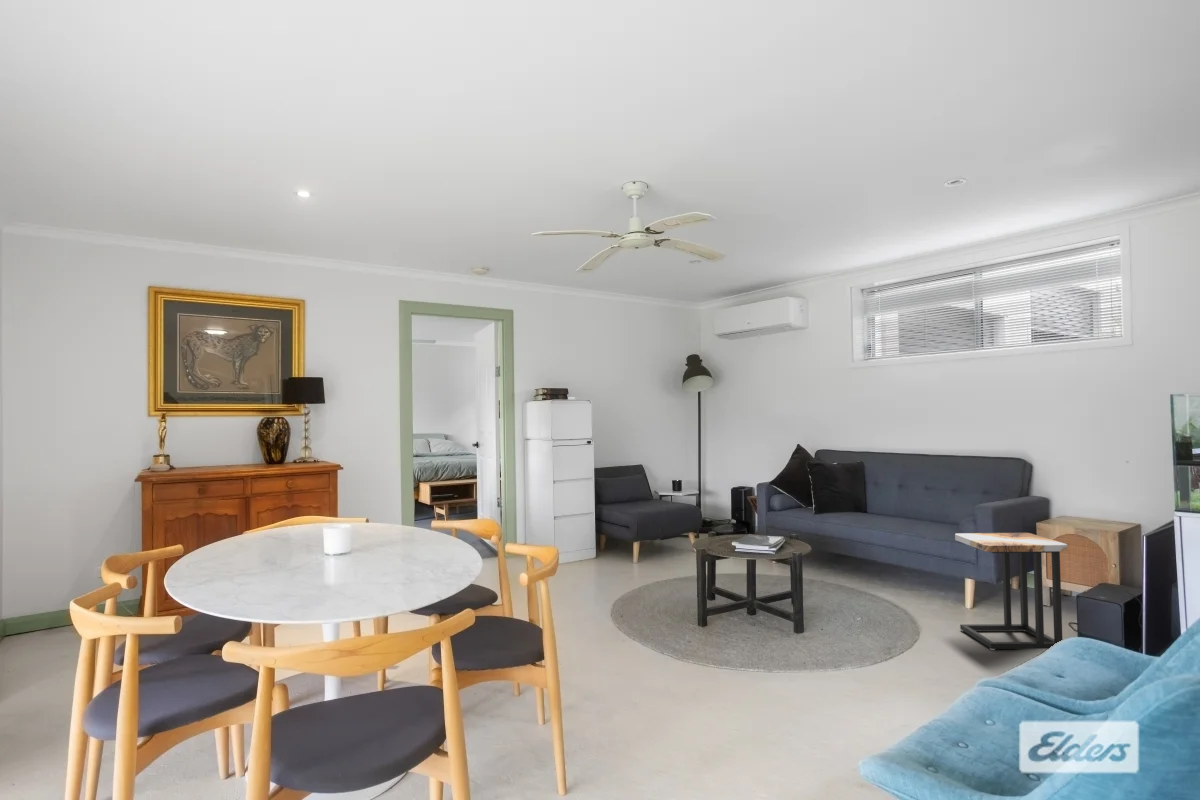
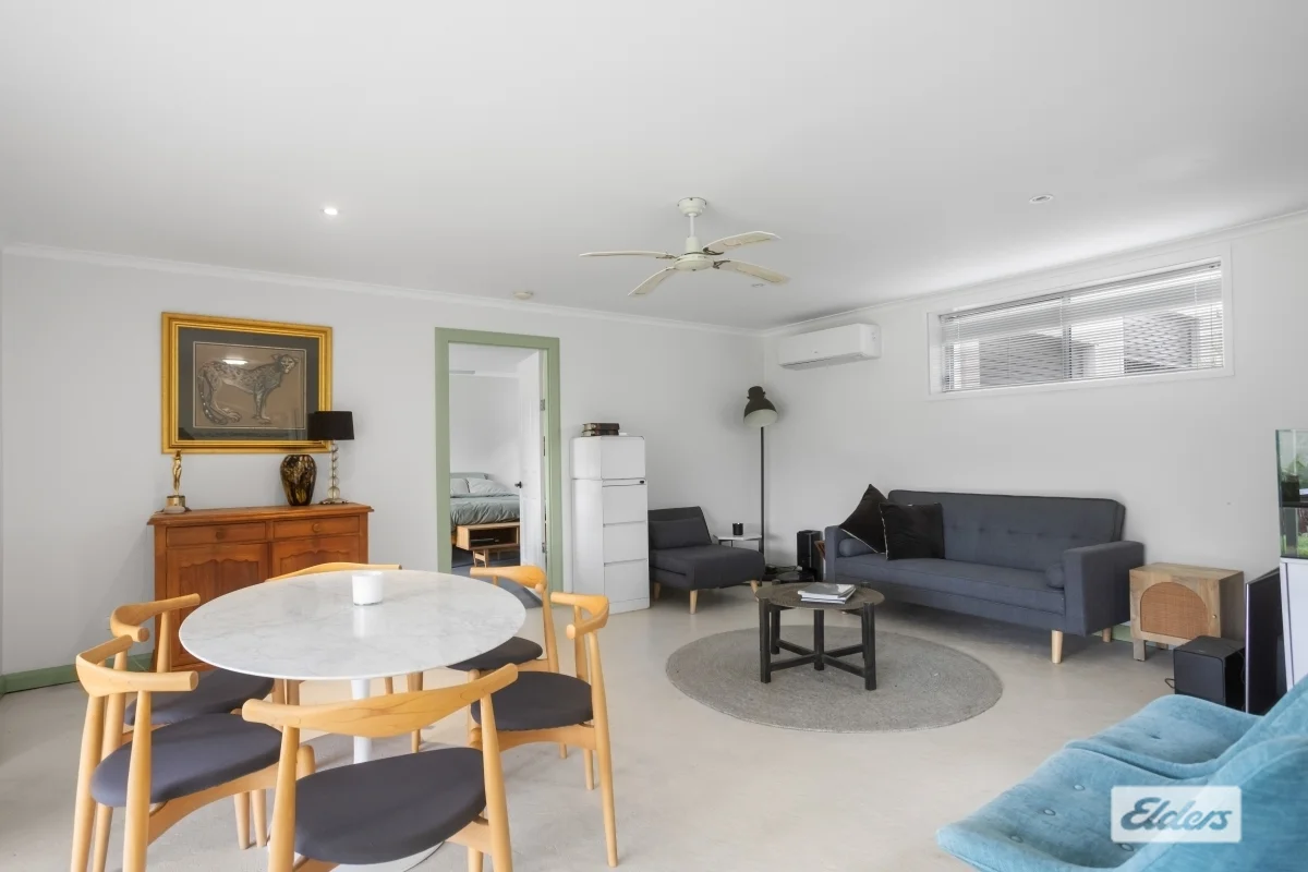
- side table [954,532,1068,651]
